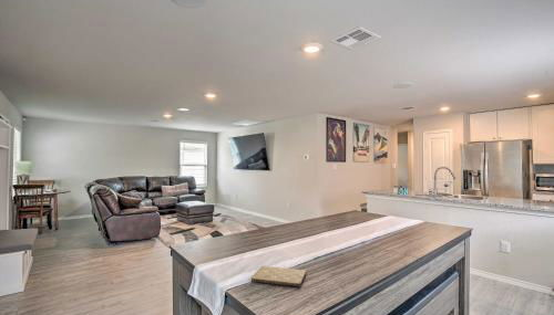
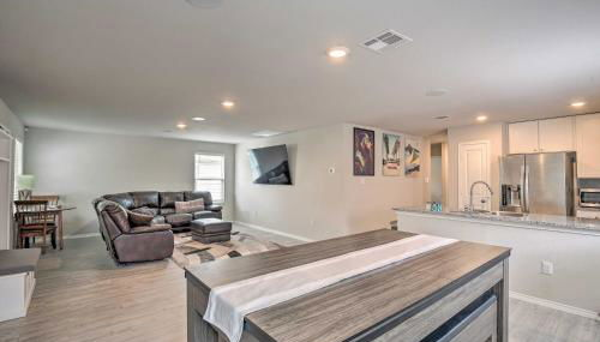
- cutting board [250,265,307,288]
